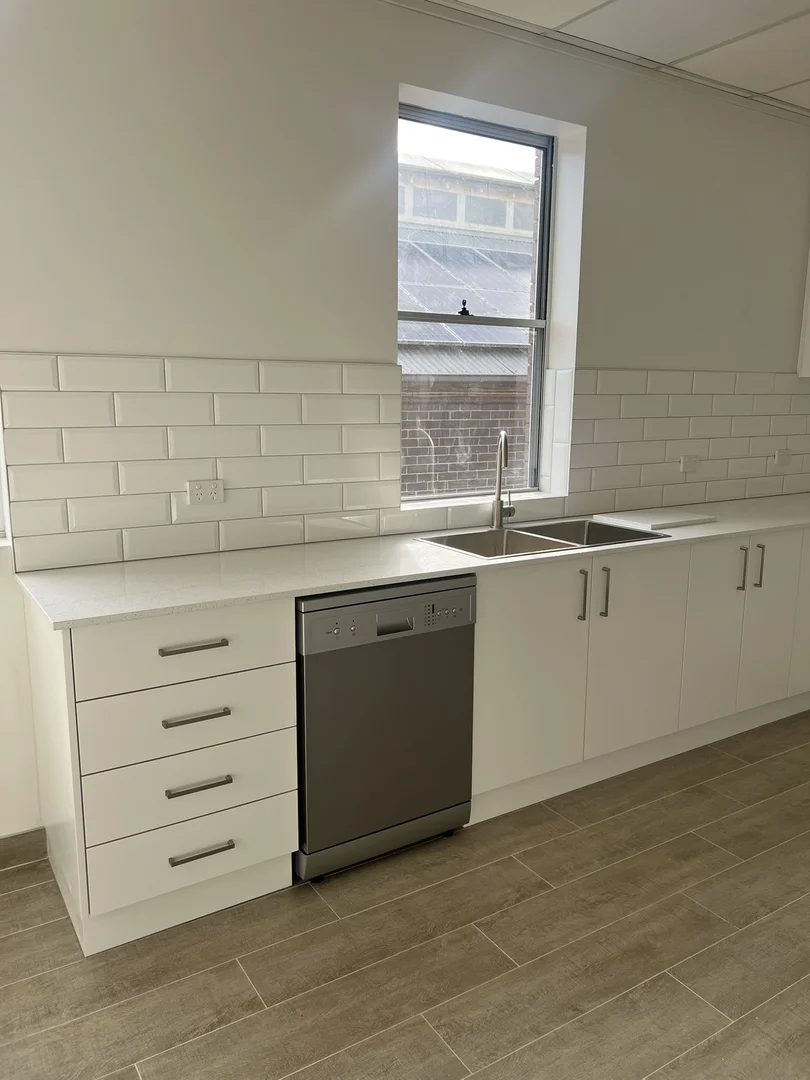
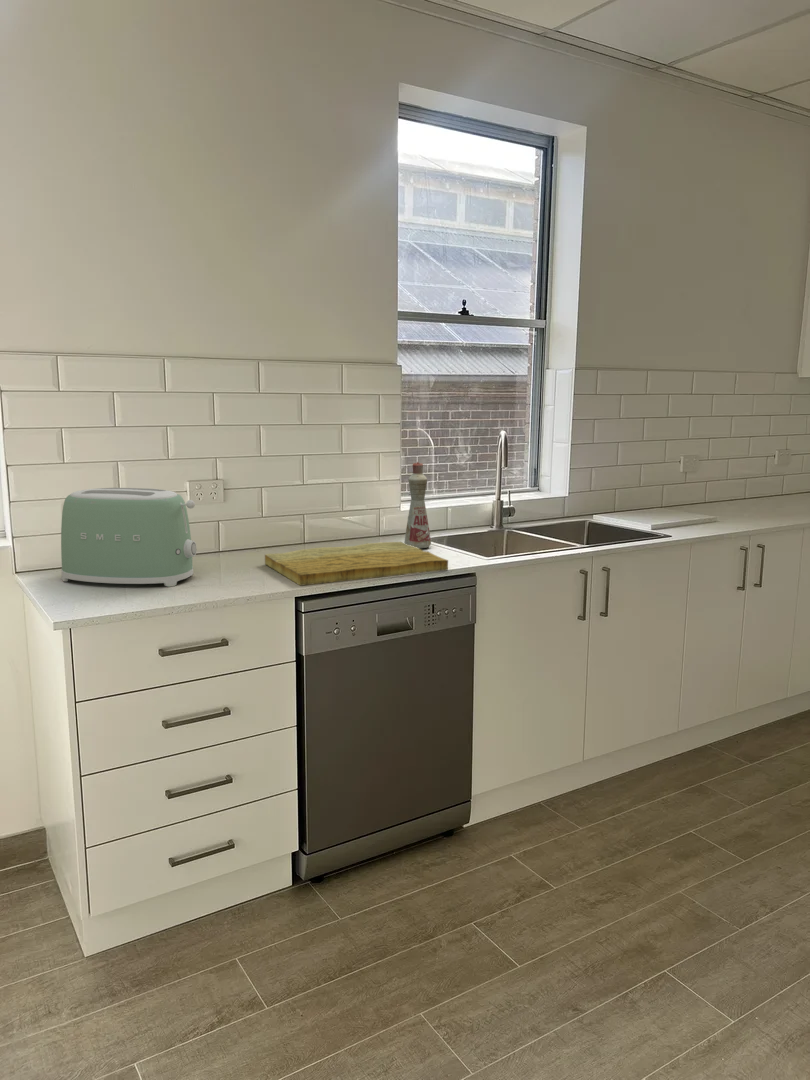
+ bottle [403,461,432,550]
+ toaster [60,487,198,588]
+ cutting board [264,541,449,587]
